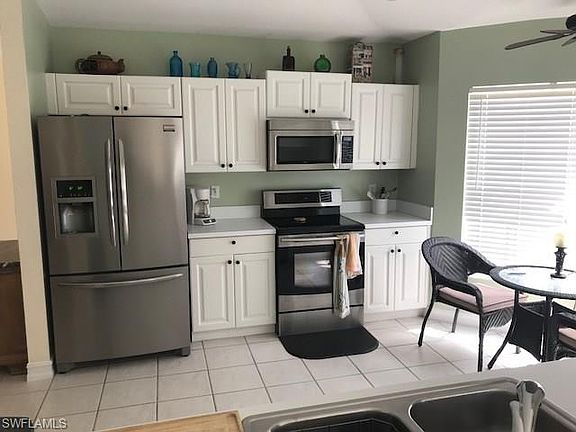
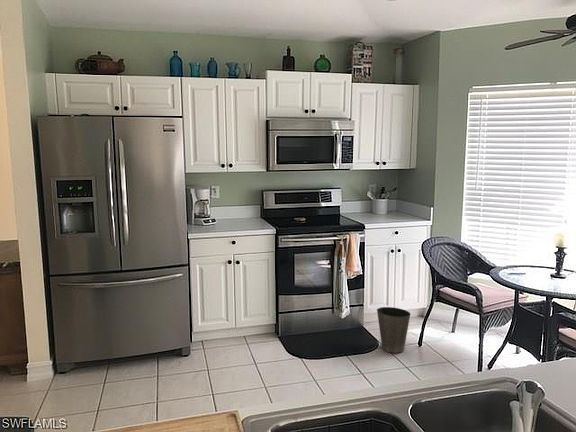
+ waste basket [376,306,412,354]
